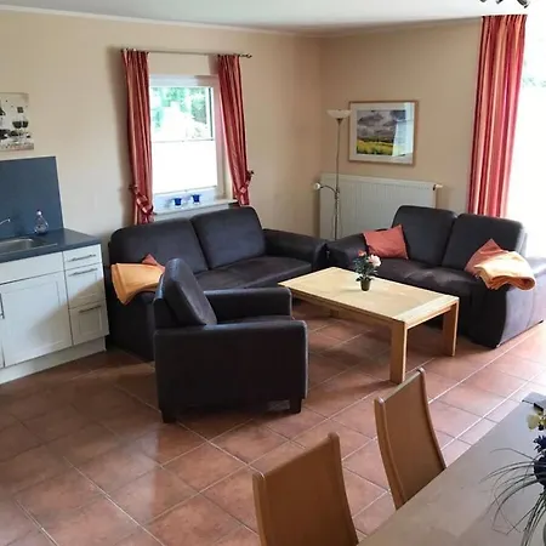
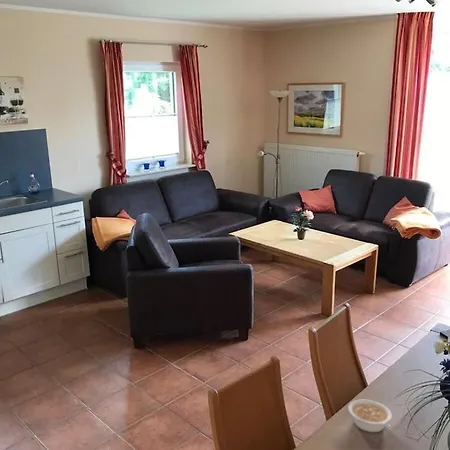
+ legume [347,399,393,433]
